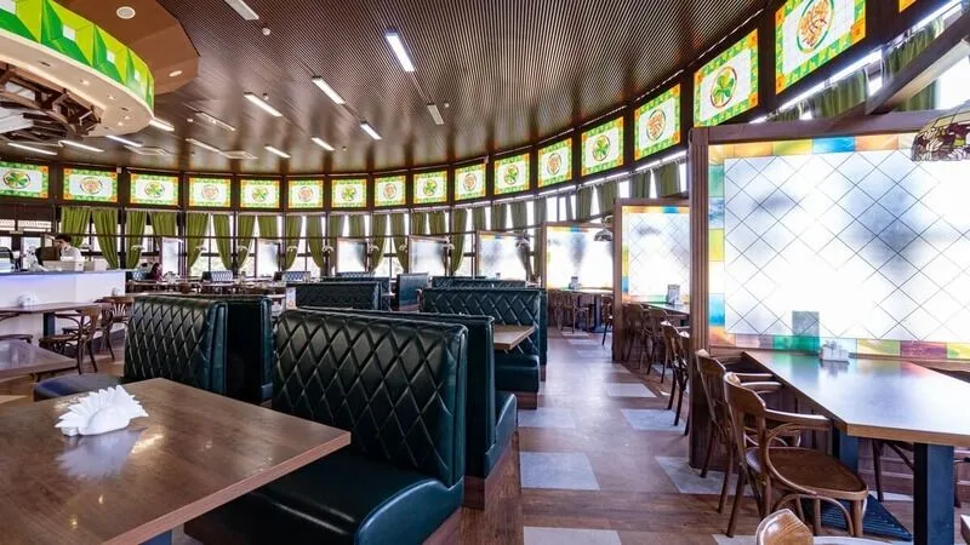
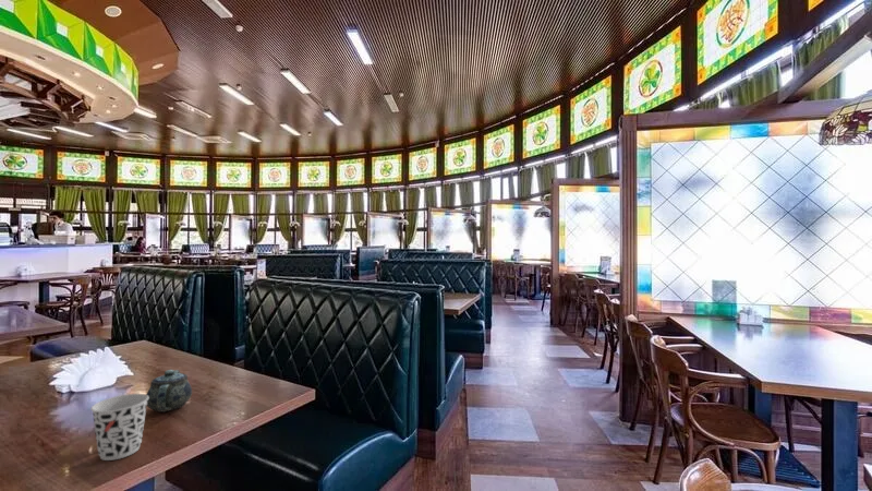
+ cup [89,393,148,462]
+ chinaware [145,369,193,414]
